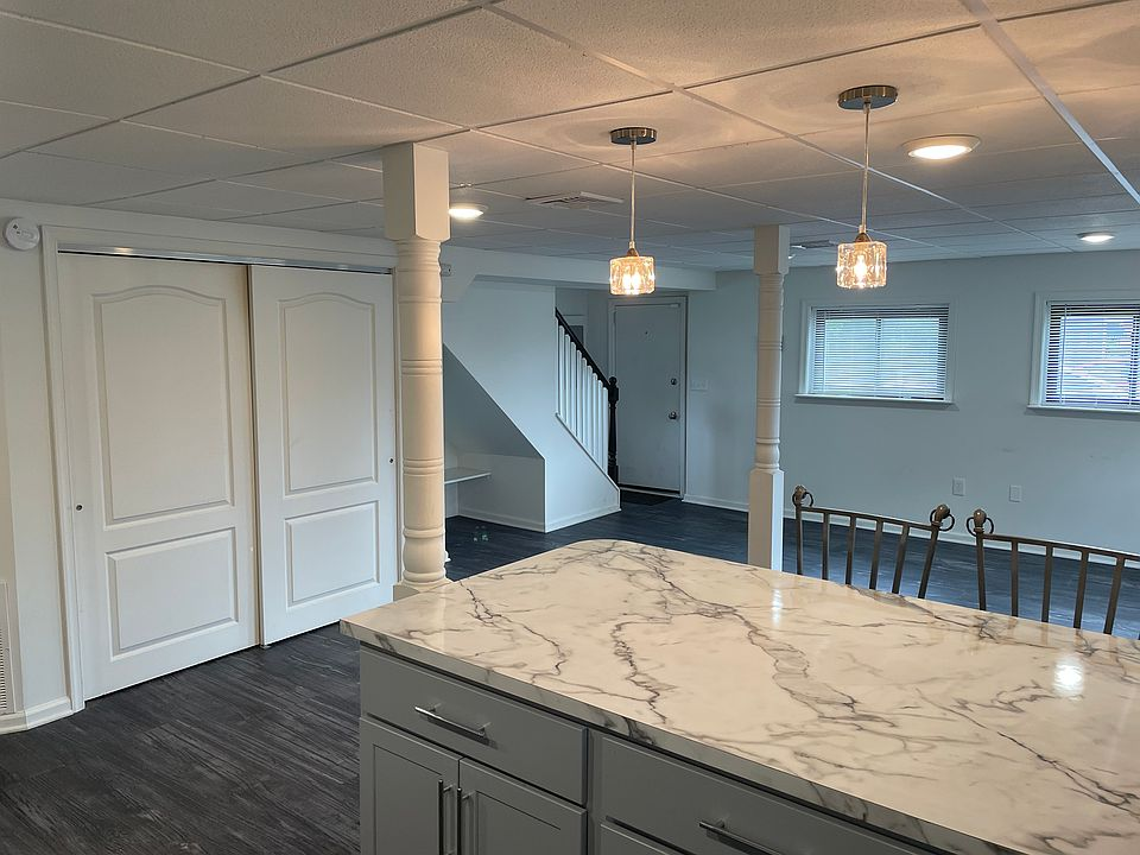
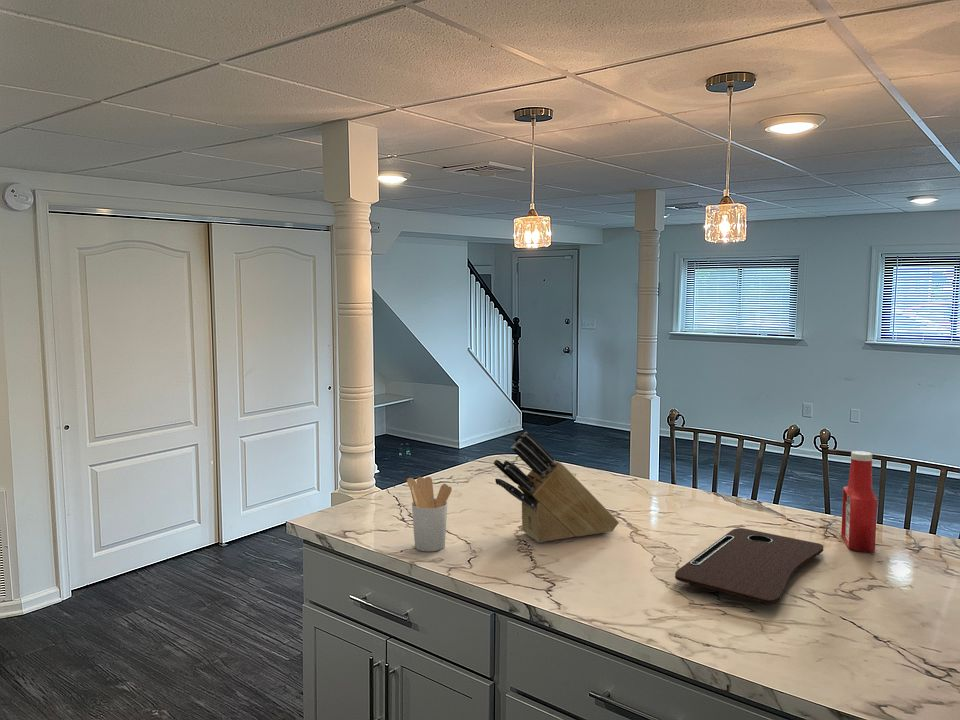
+ utensil holder [406,476,453,552]
+ cutting board [674,527,824,605]
+ soap bottle [840,450,878,553]
+ knife block [493,431,620,544]
